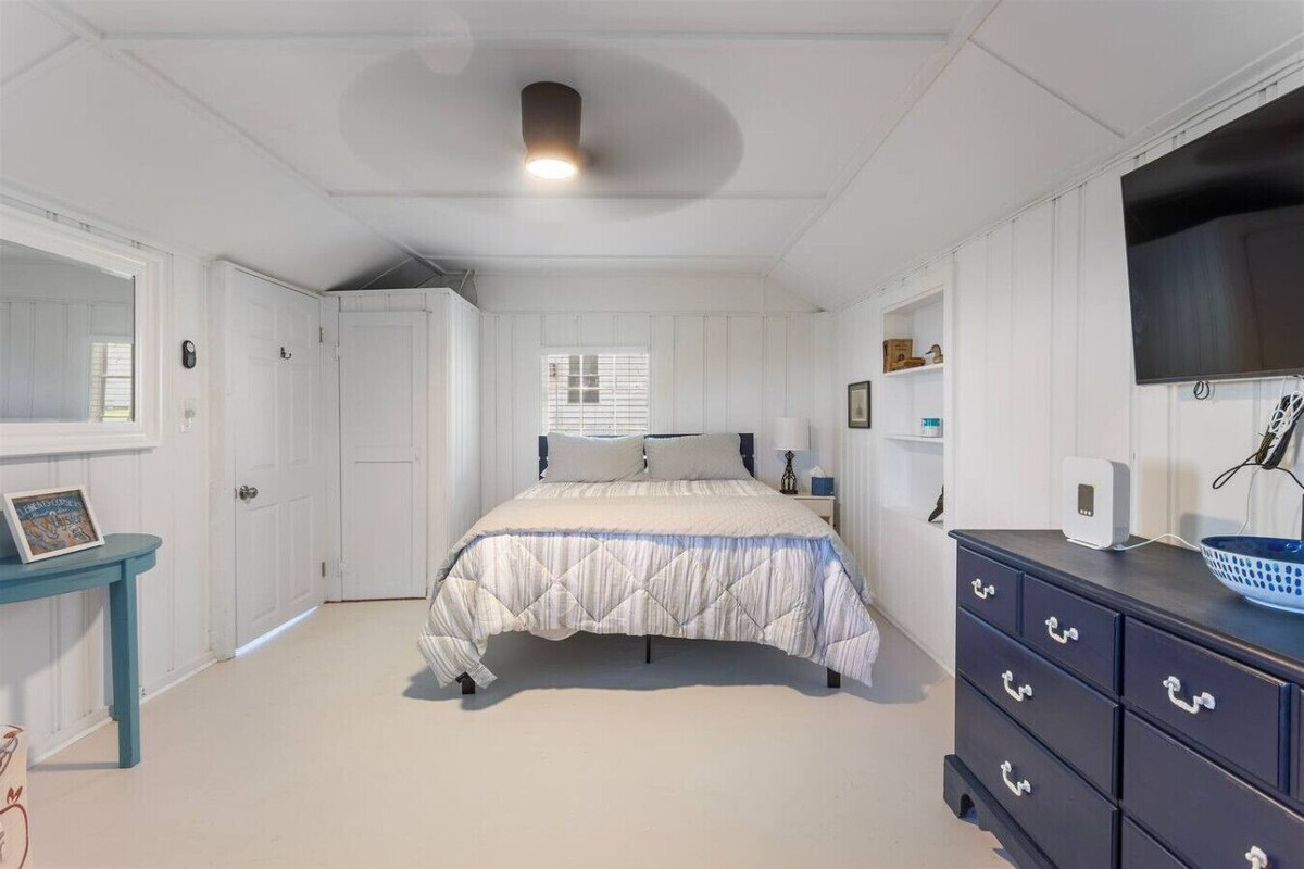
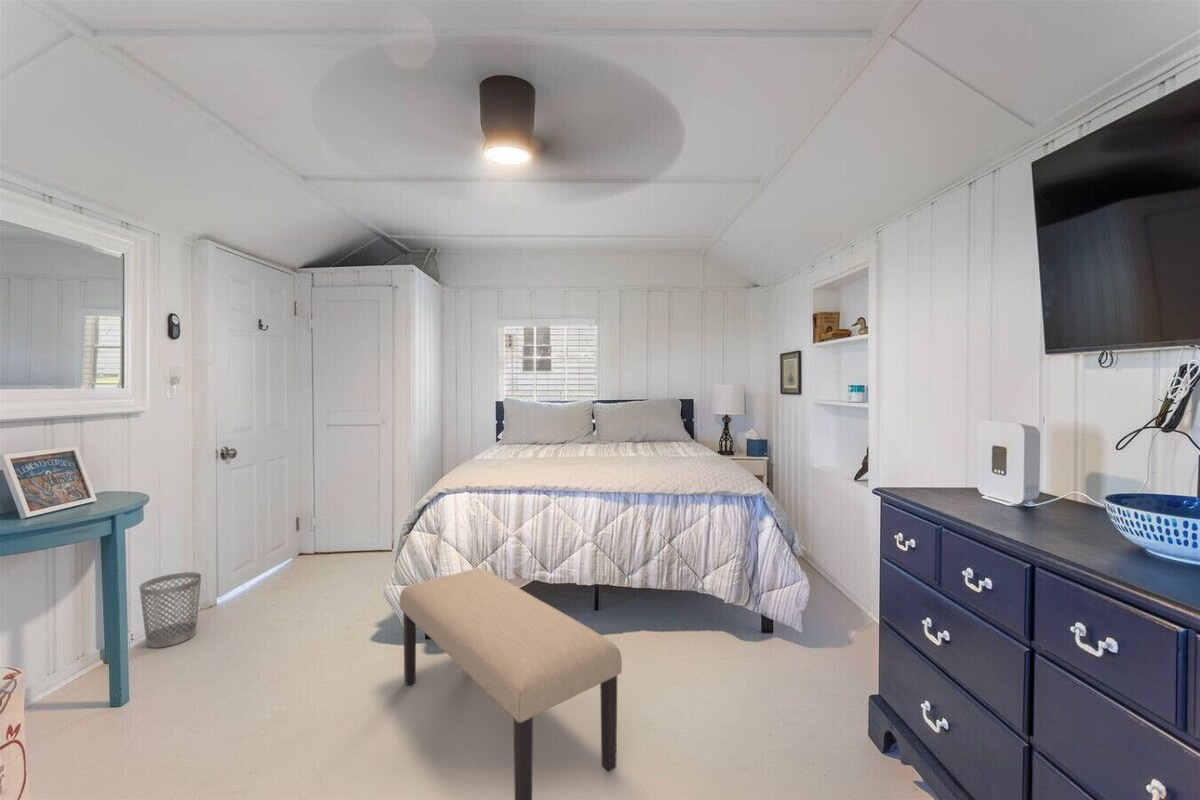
+ wastebasket [138,571,202,649]
+ bench [399,567,623,800]
